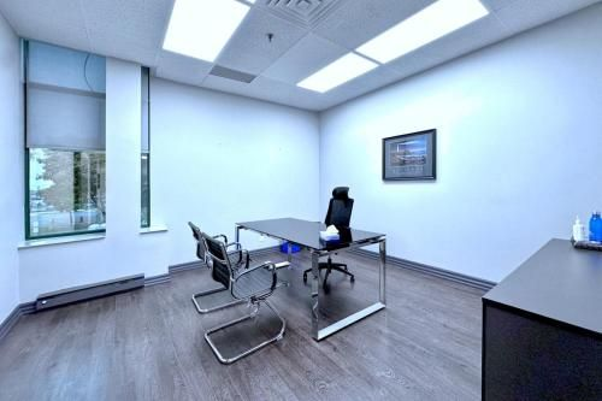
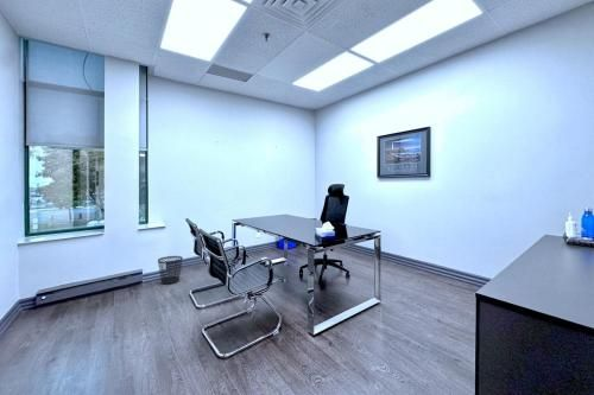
+ wastebasket [157,255,184,285]
